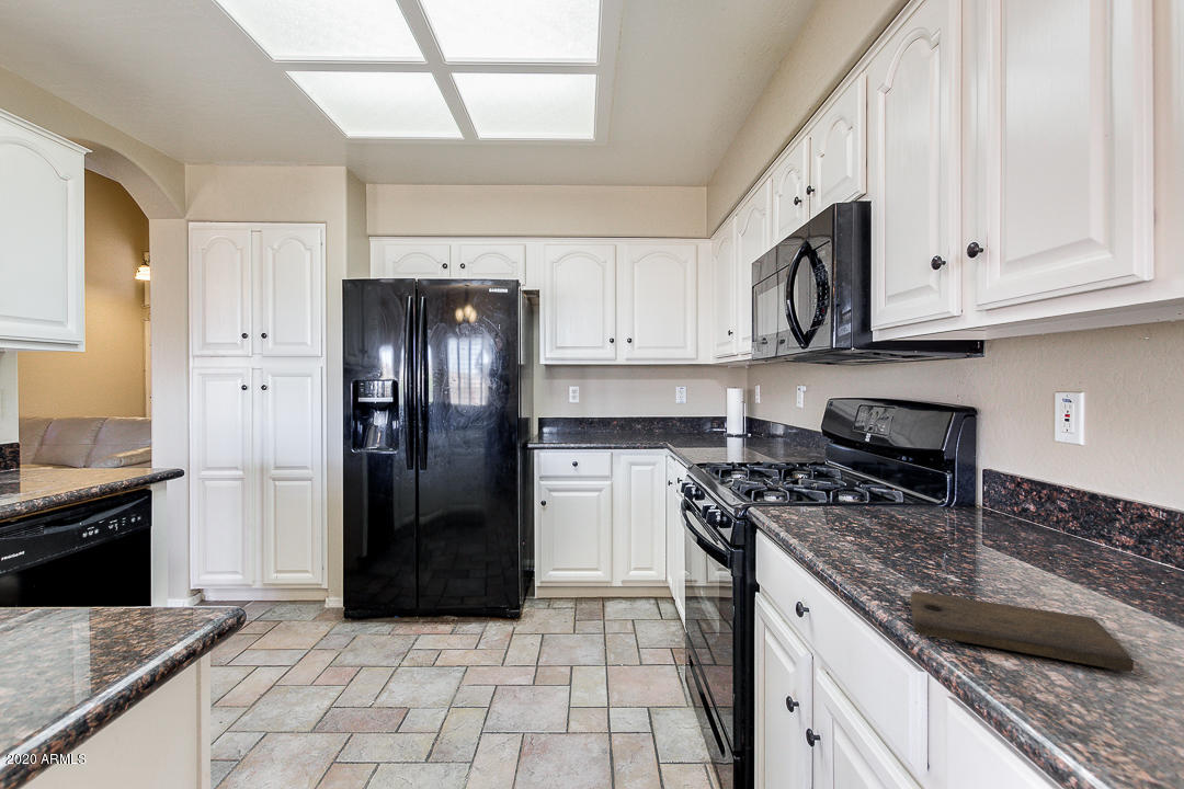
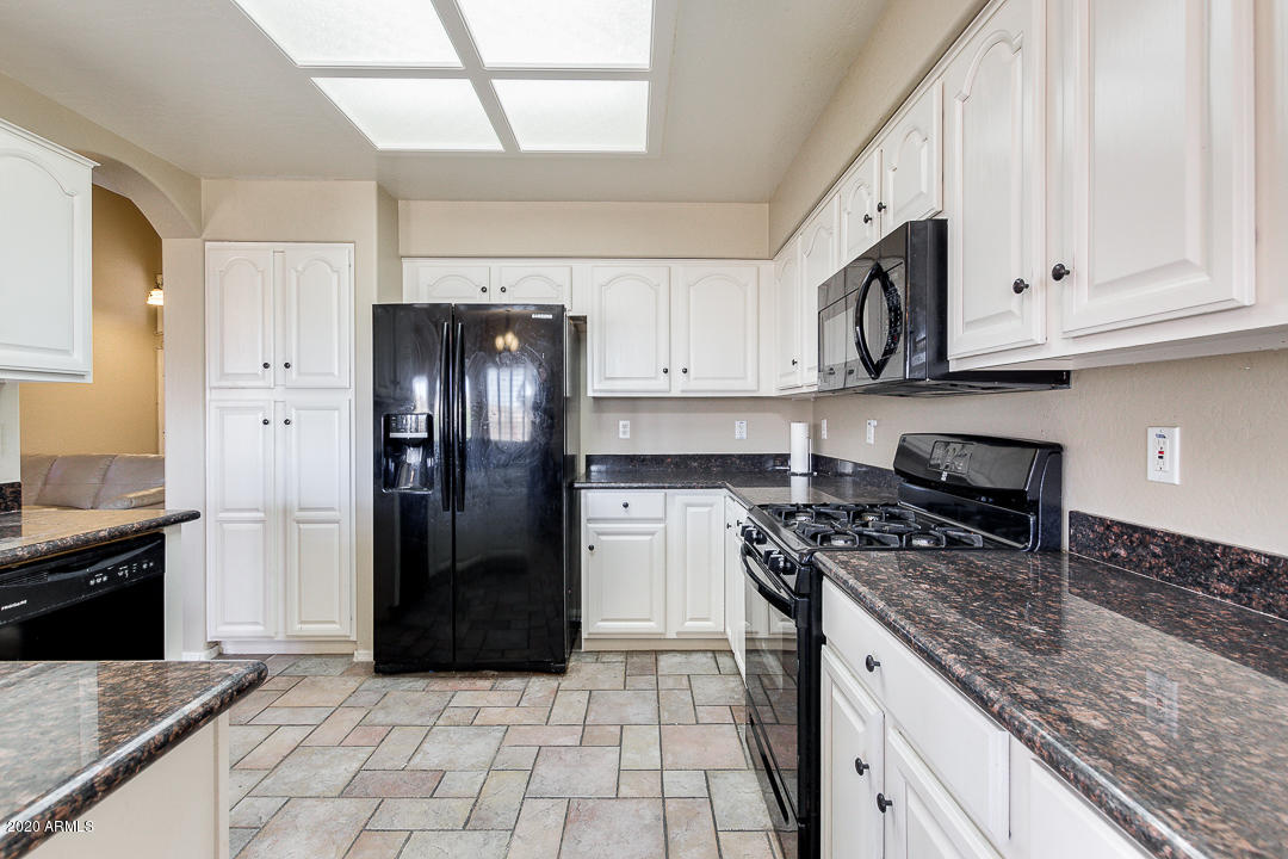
- cutting board [910,590,1135,673]
